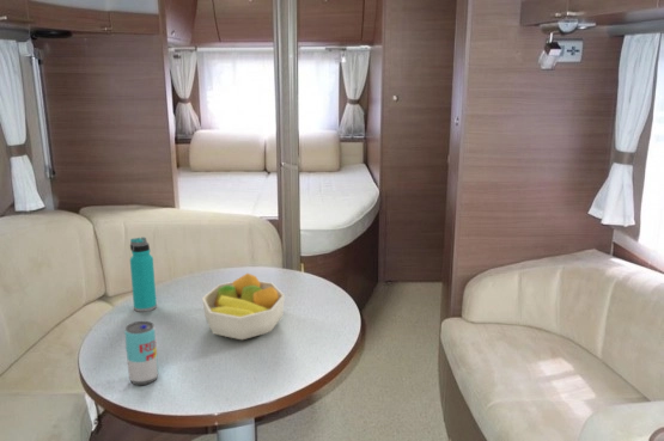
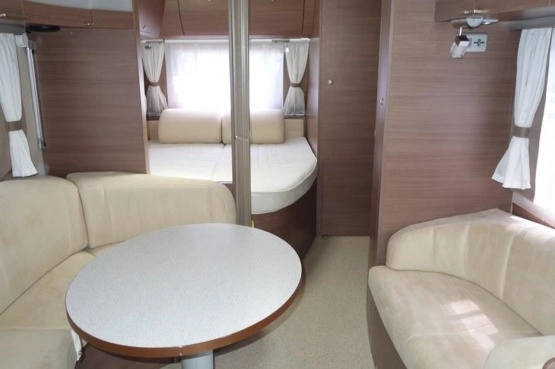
- beverage can [123,320,159,386]
- fruit bowl [201,272,286,341]
- water bottle [129,235,158,313]
